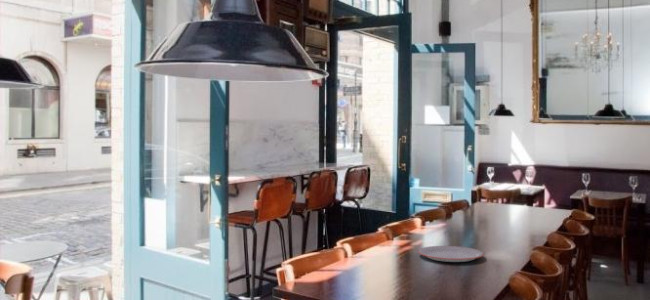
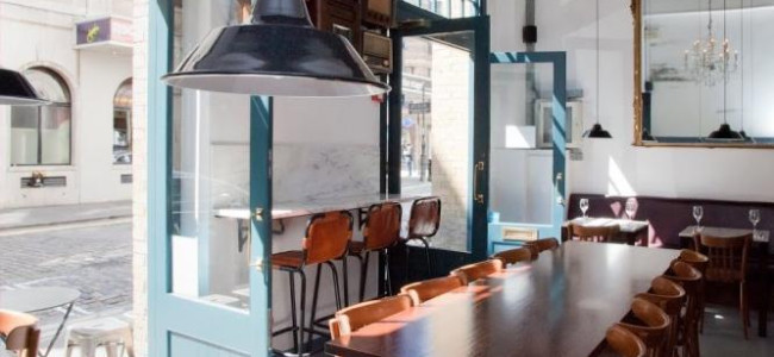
- plate [417,245,485,263]
